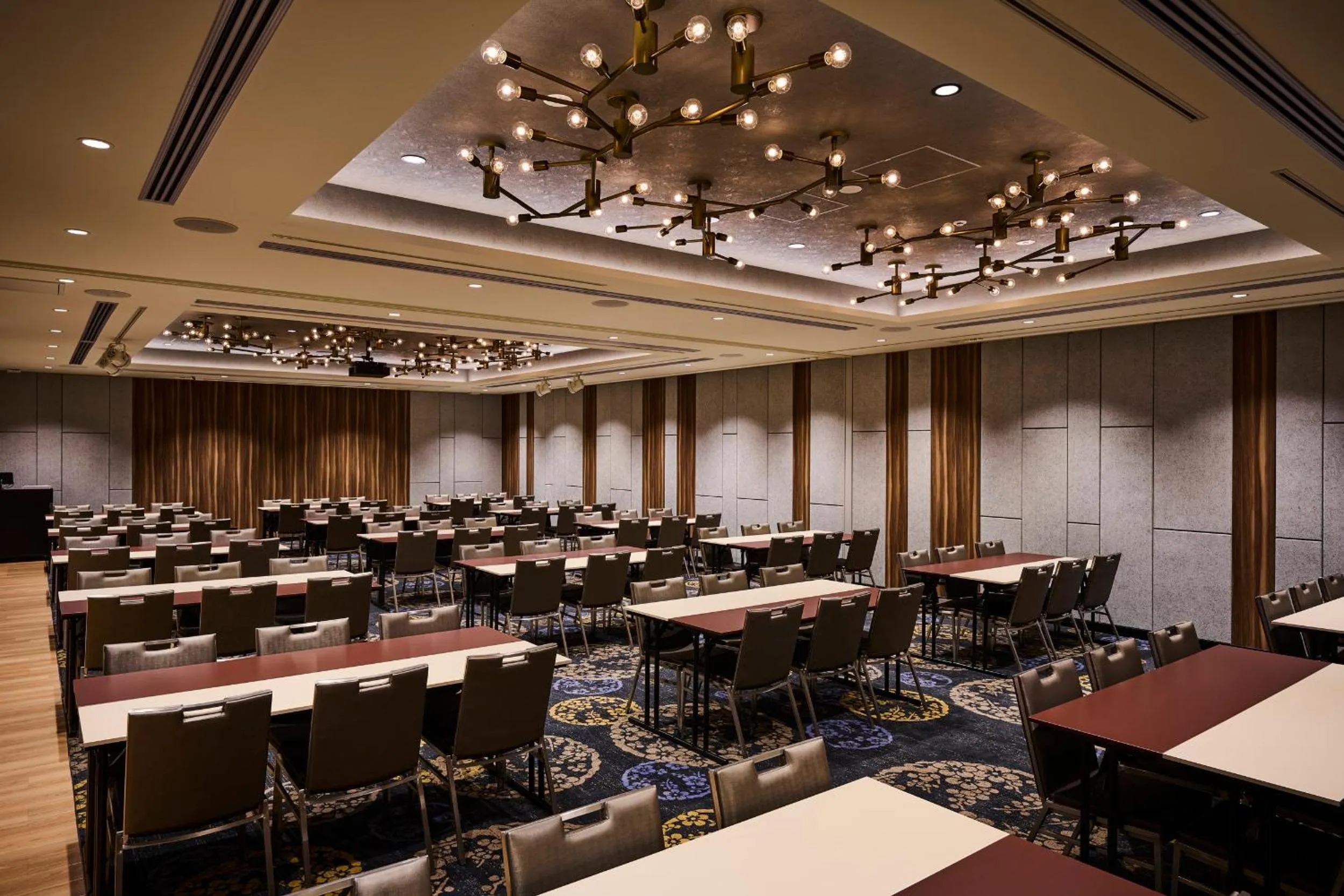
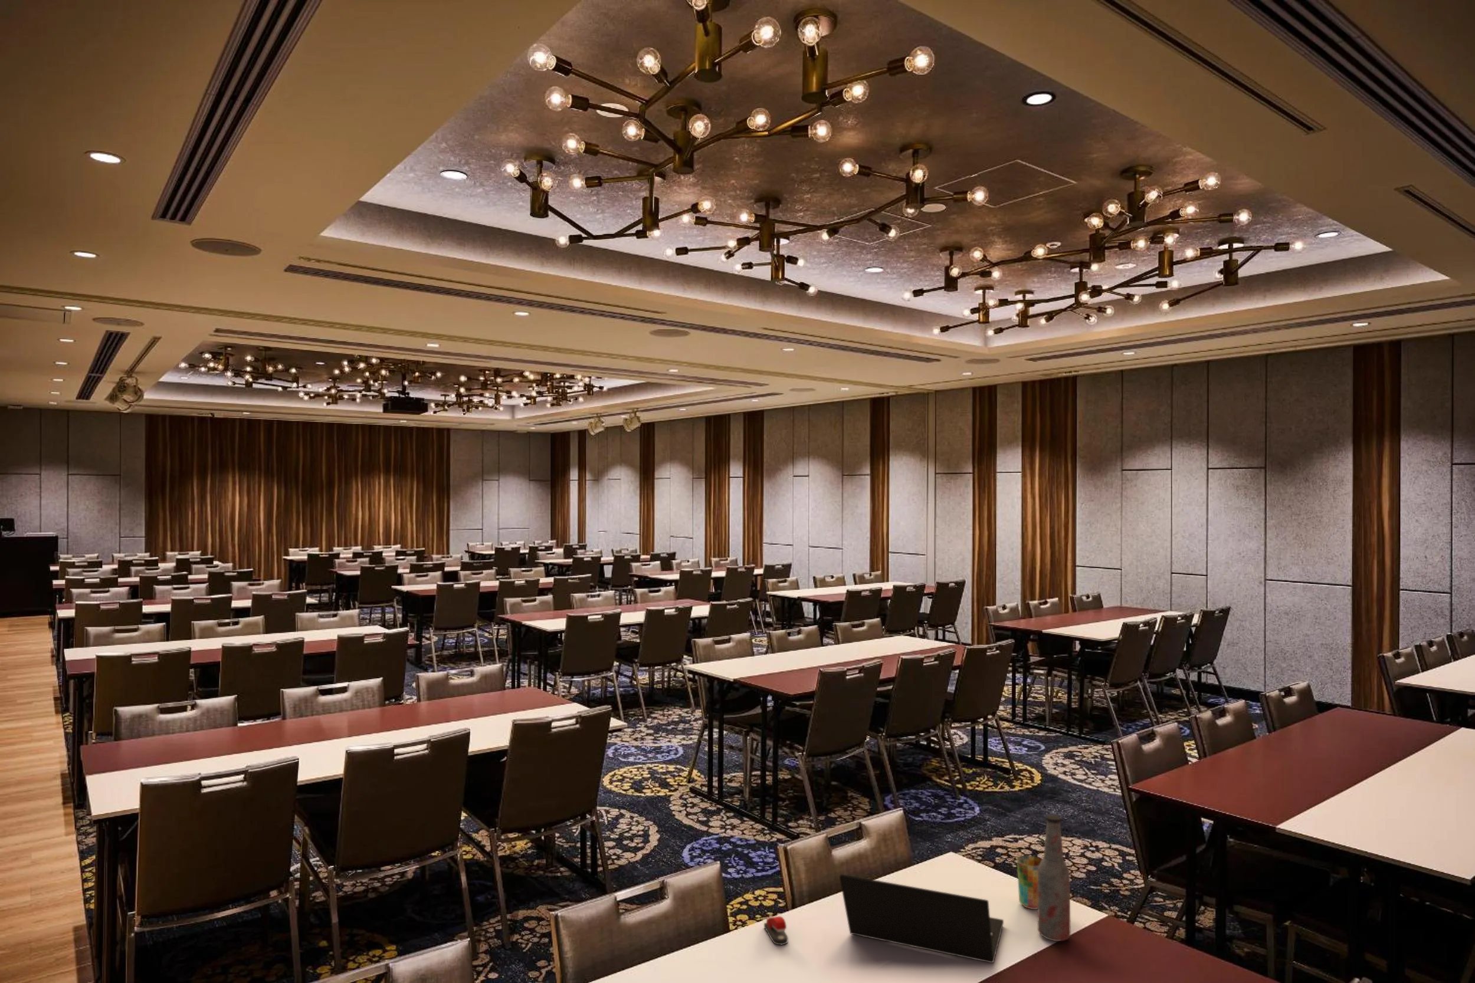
+ stapler [764,916,788,946]
+ laptop [838,873,1004,963]
+ cup [1016,855,1041,909]
+ bottle [1037,814,1071,941]
